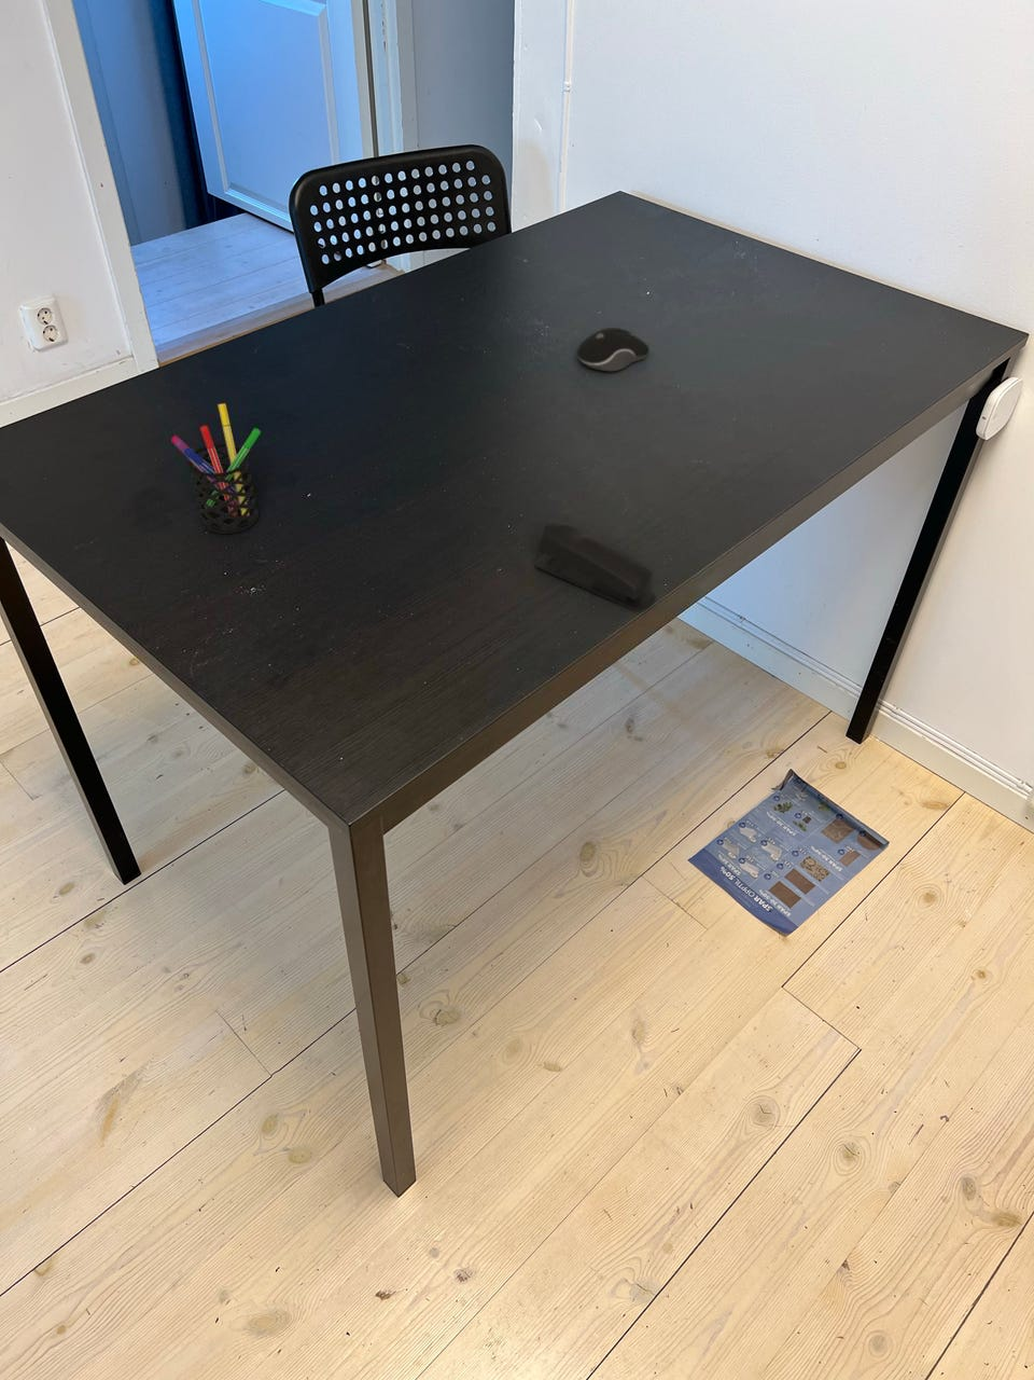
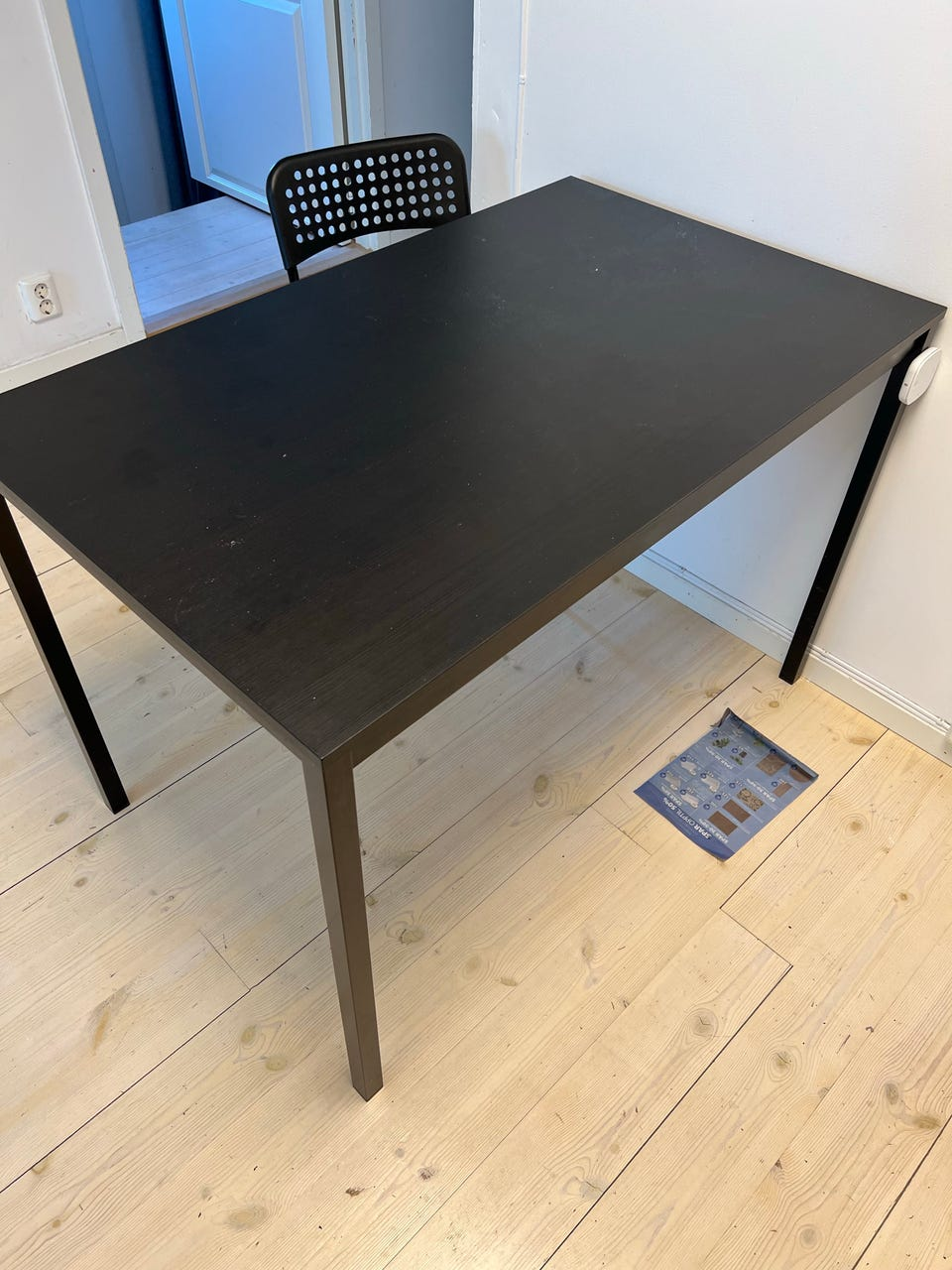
- stapler [534,518,657,613]
- pen holder [171,402,262,535]
- computer mouse [577,327,651,372]
